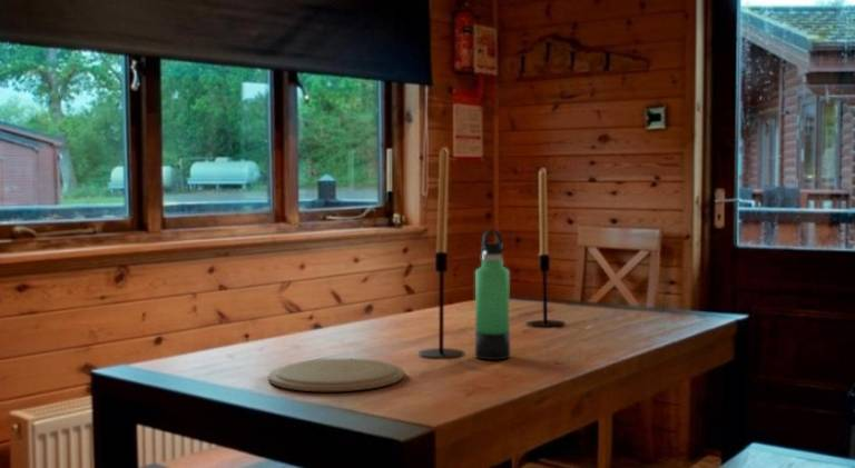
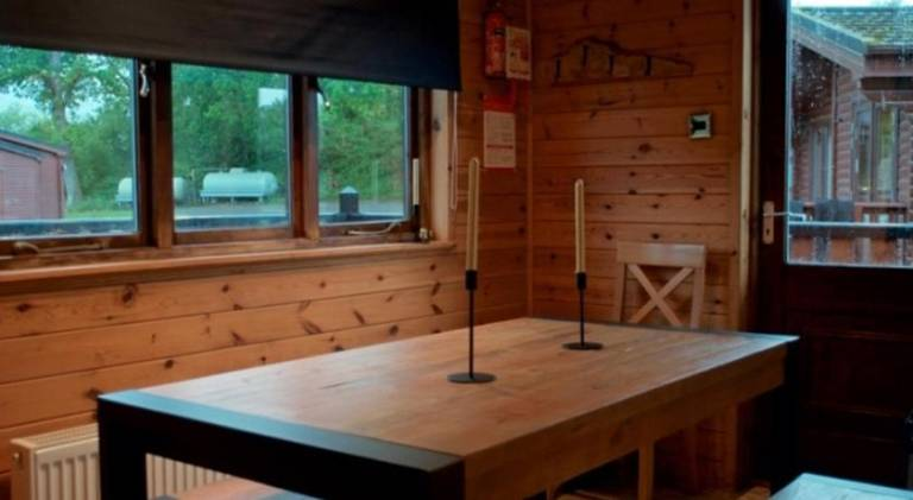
- plate [267,358,405,392]
- thermos bottle [474,229,511,361]
